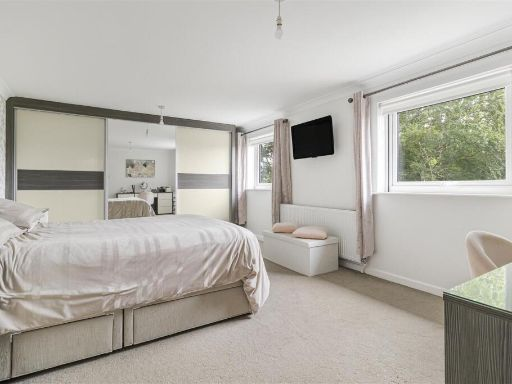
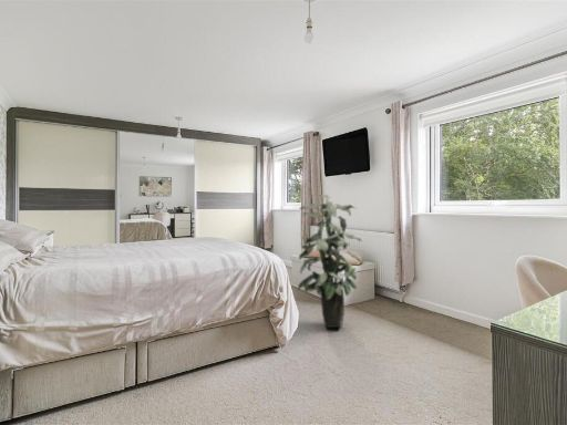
+ indoor plant [297,194,364,329]
